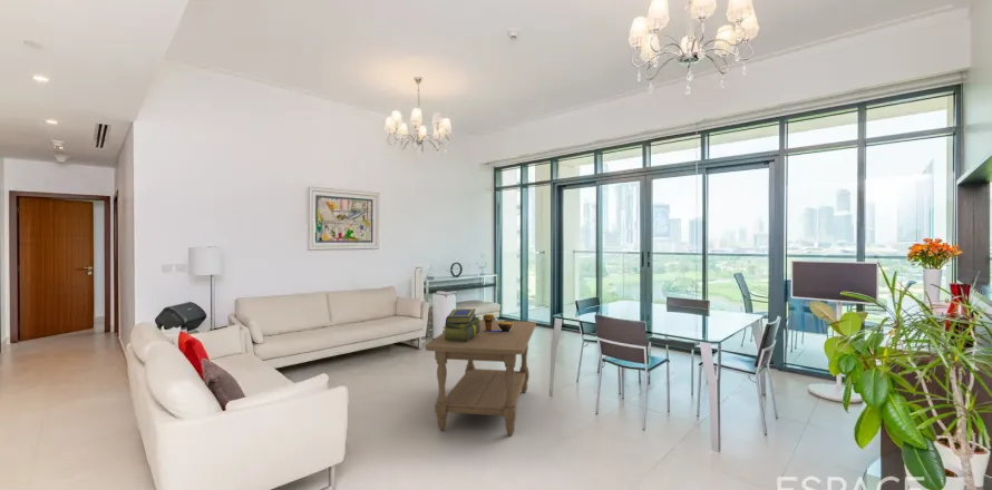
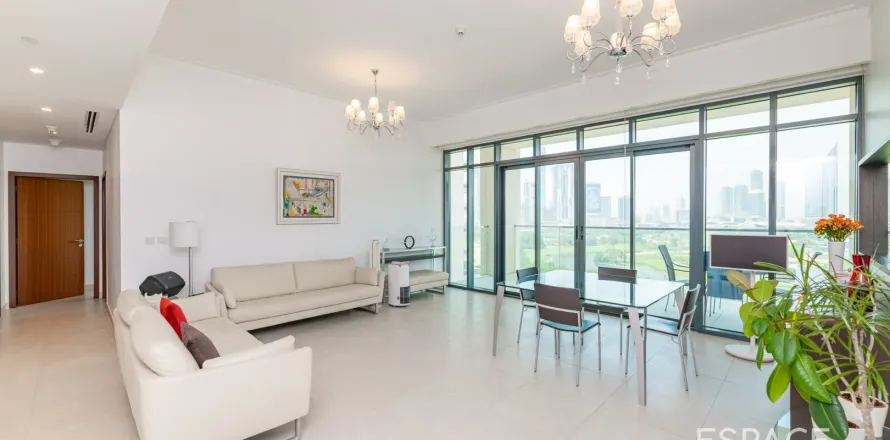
- decorative bowl [482,313,513,332]
- stack of books [441,307,482,342]
- coffee table [425,318,537,437]
